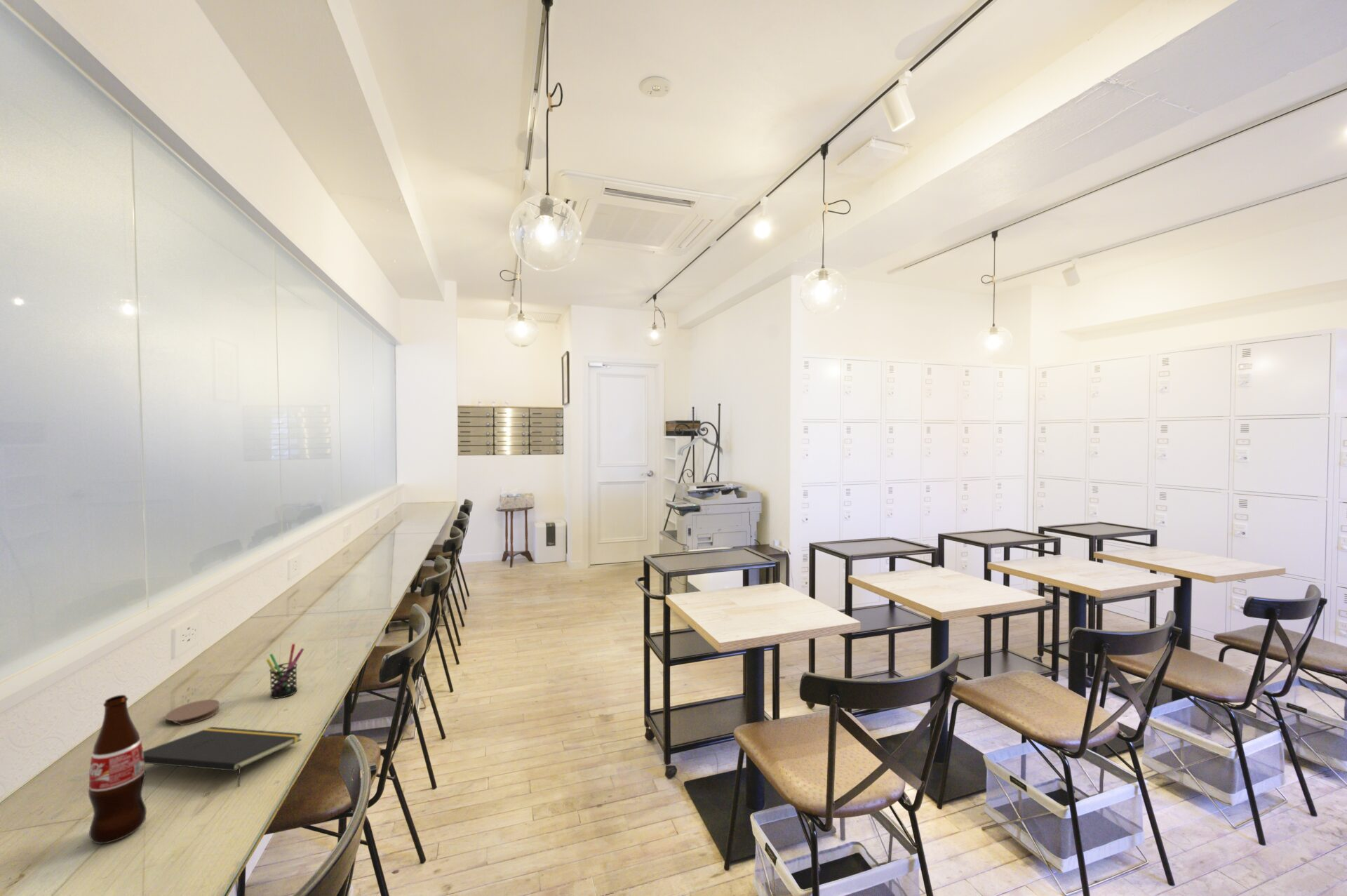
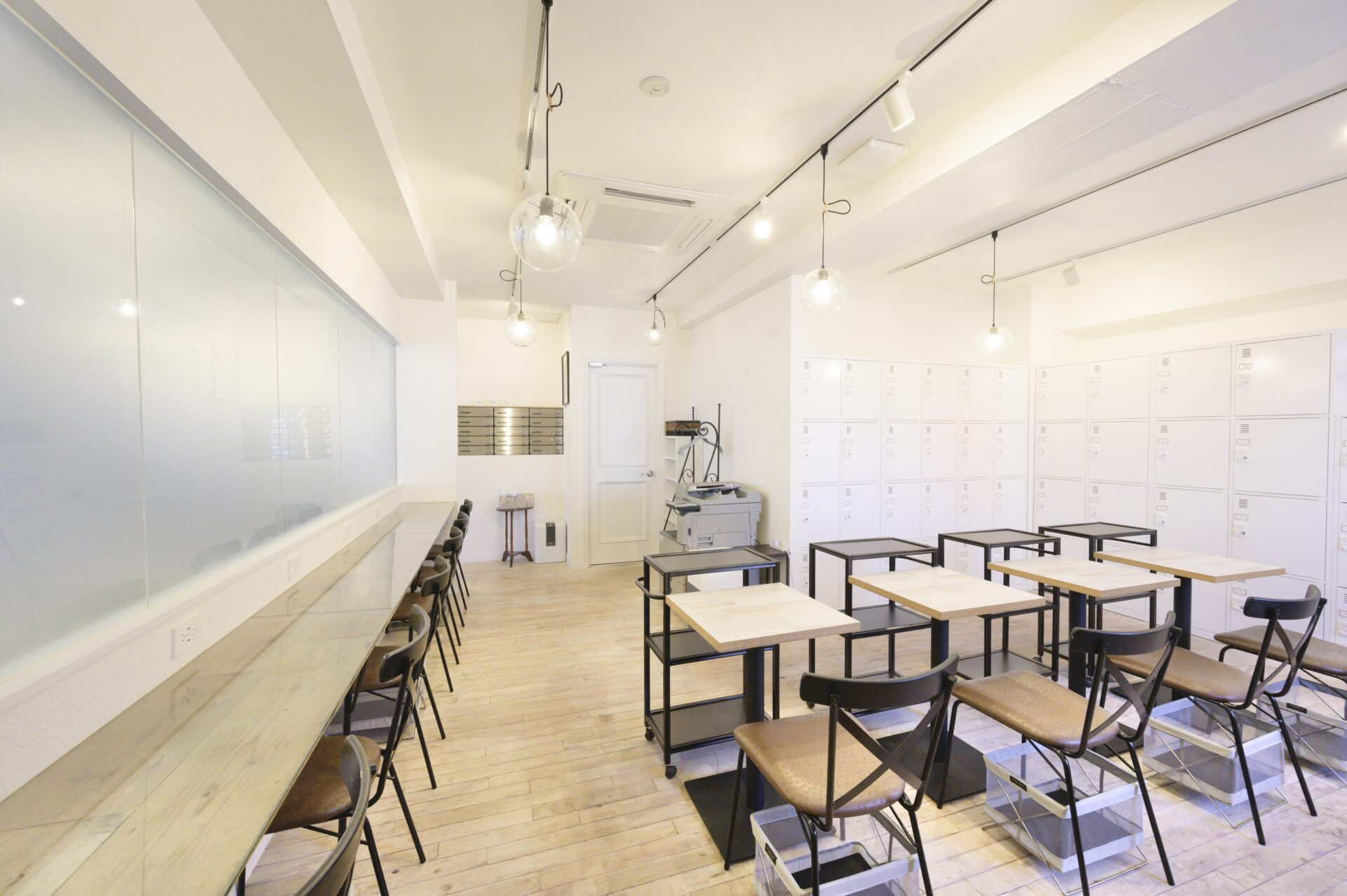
- bottle [88,694,147,845]
- coaster [164,699,220,726]
- notepad [143,726,303,787]
- pen holder [265,643,304,699]
